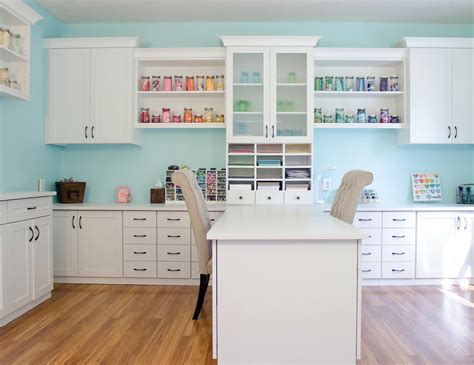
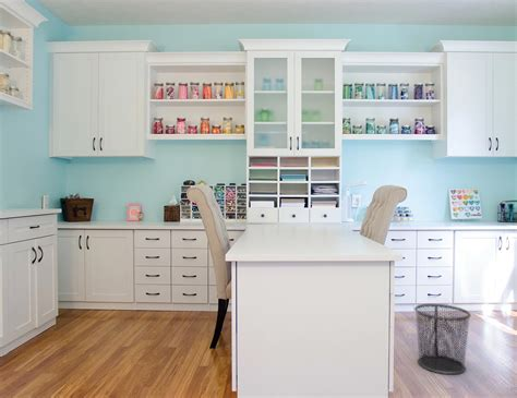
+ waste bin [413,303,472,375]
